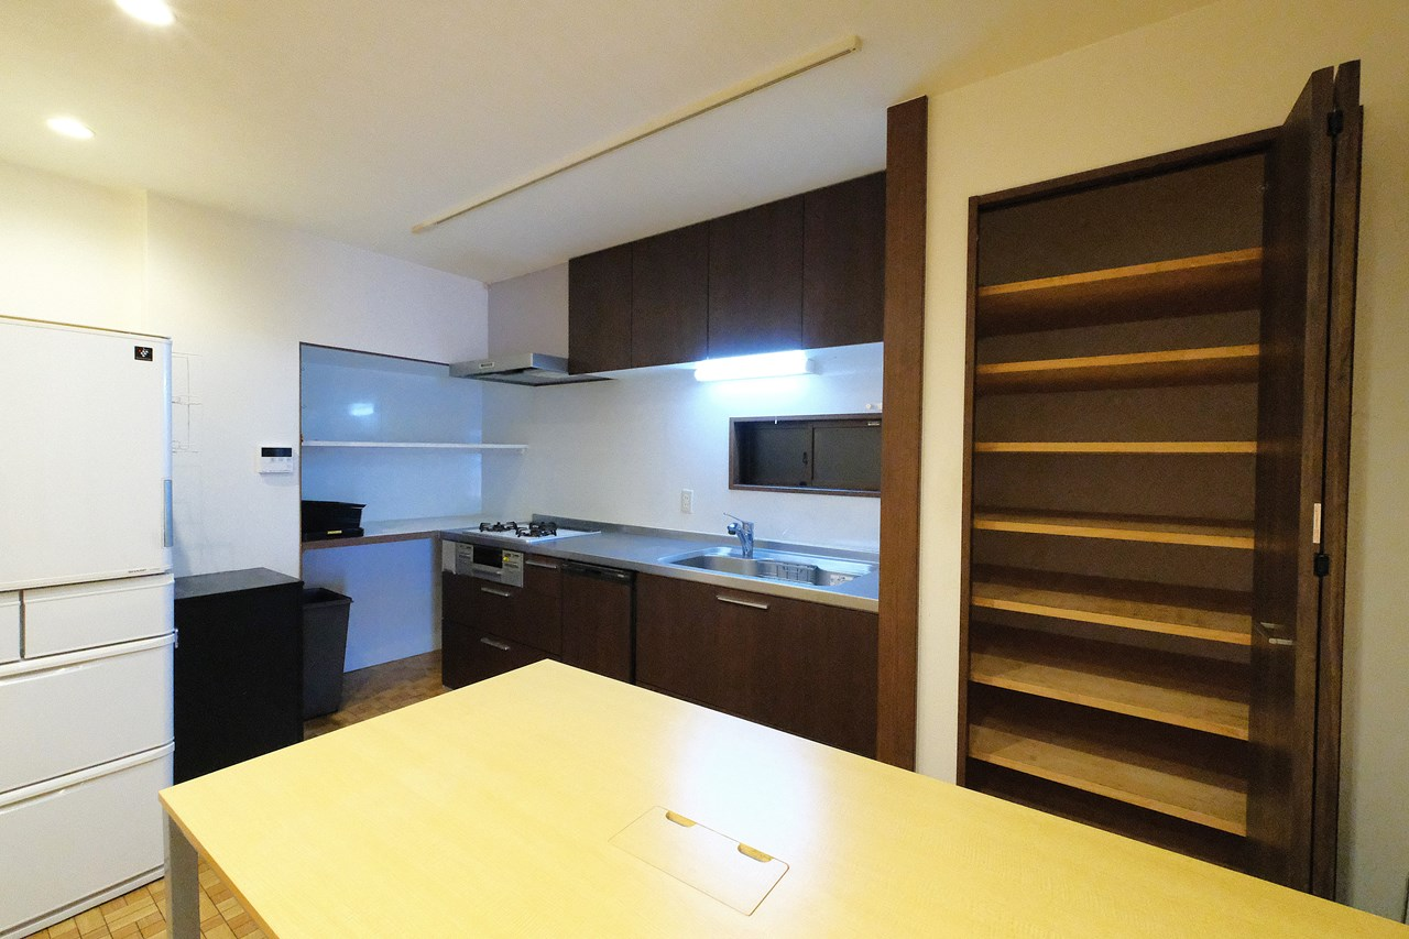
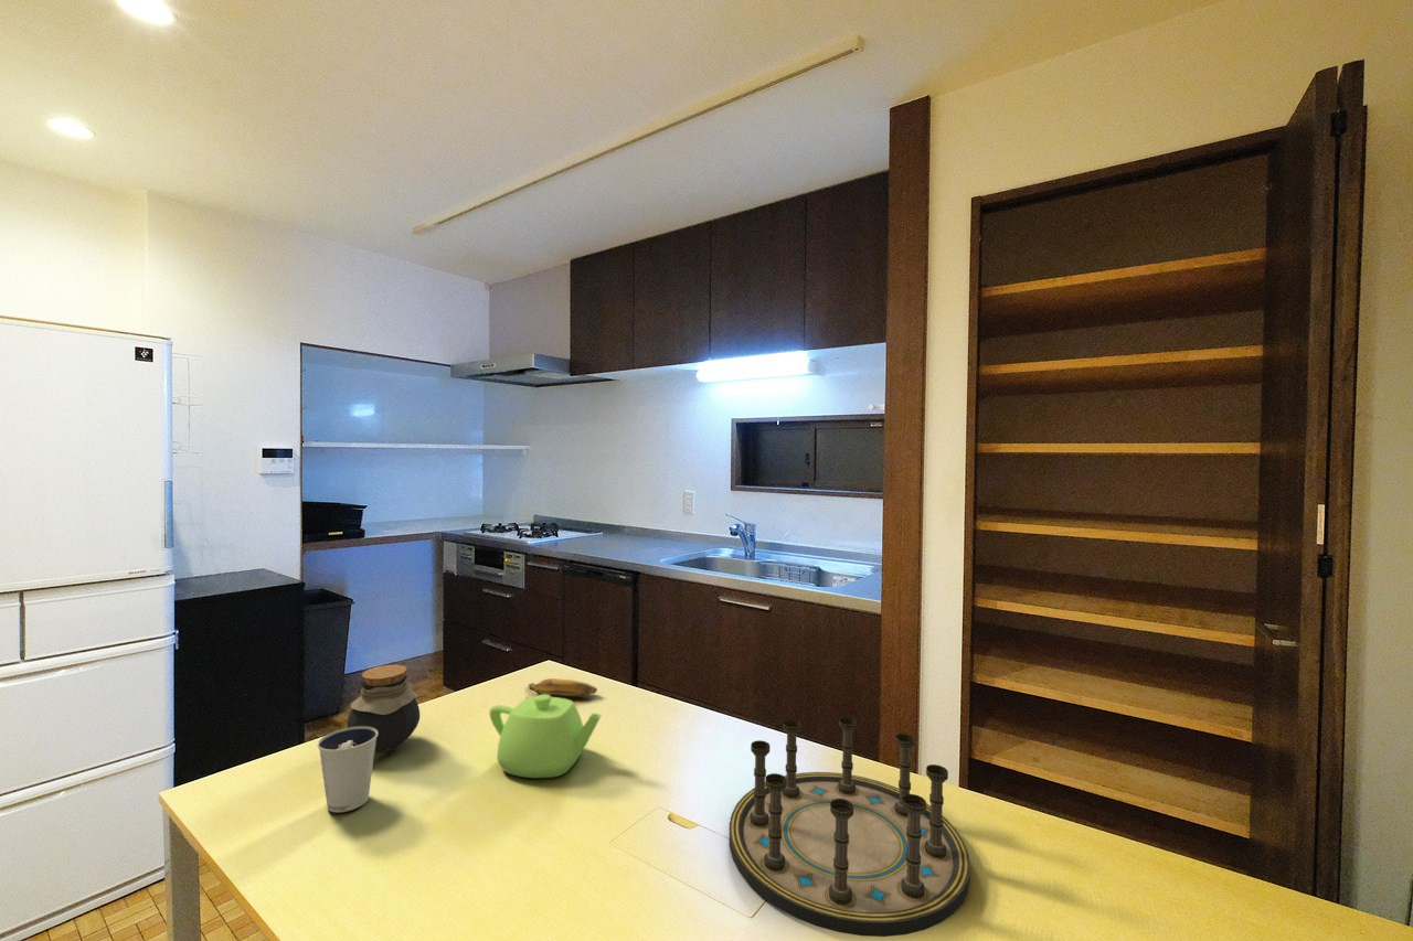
+ dixie cup [317,726,378,813]
+ board game [729,716,971,938]
+ jar [346,664,421,753]
+ banana [528,677,598,697]
+ teapot [488,694,602,779]
